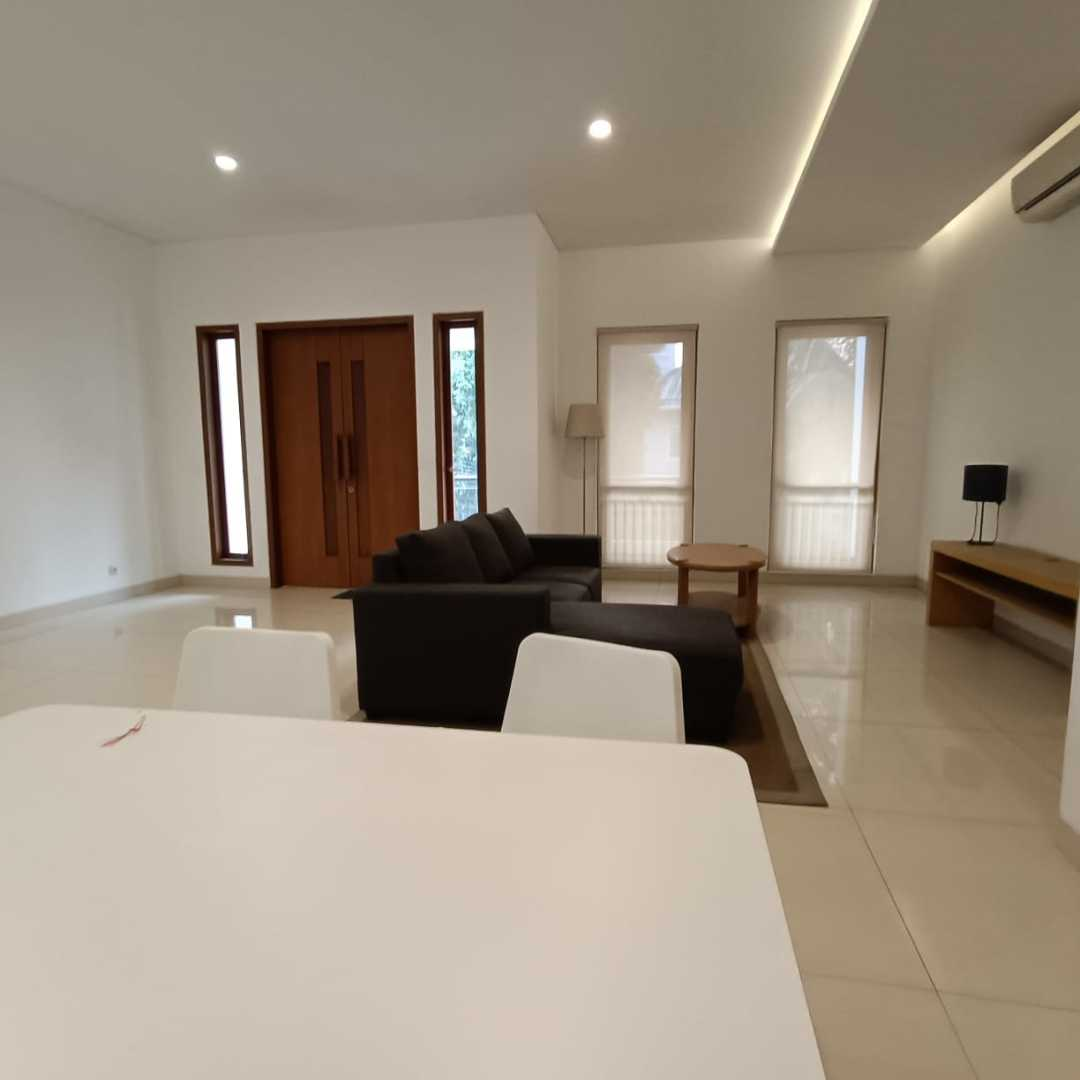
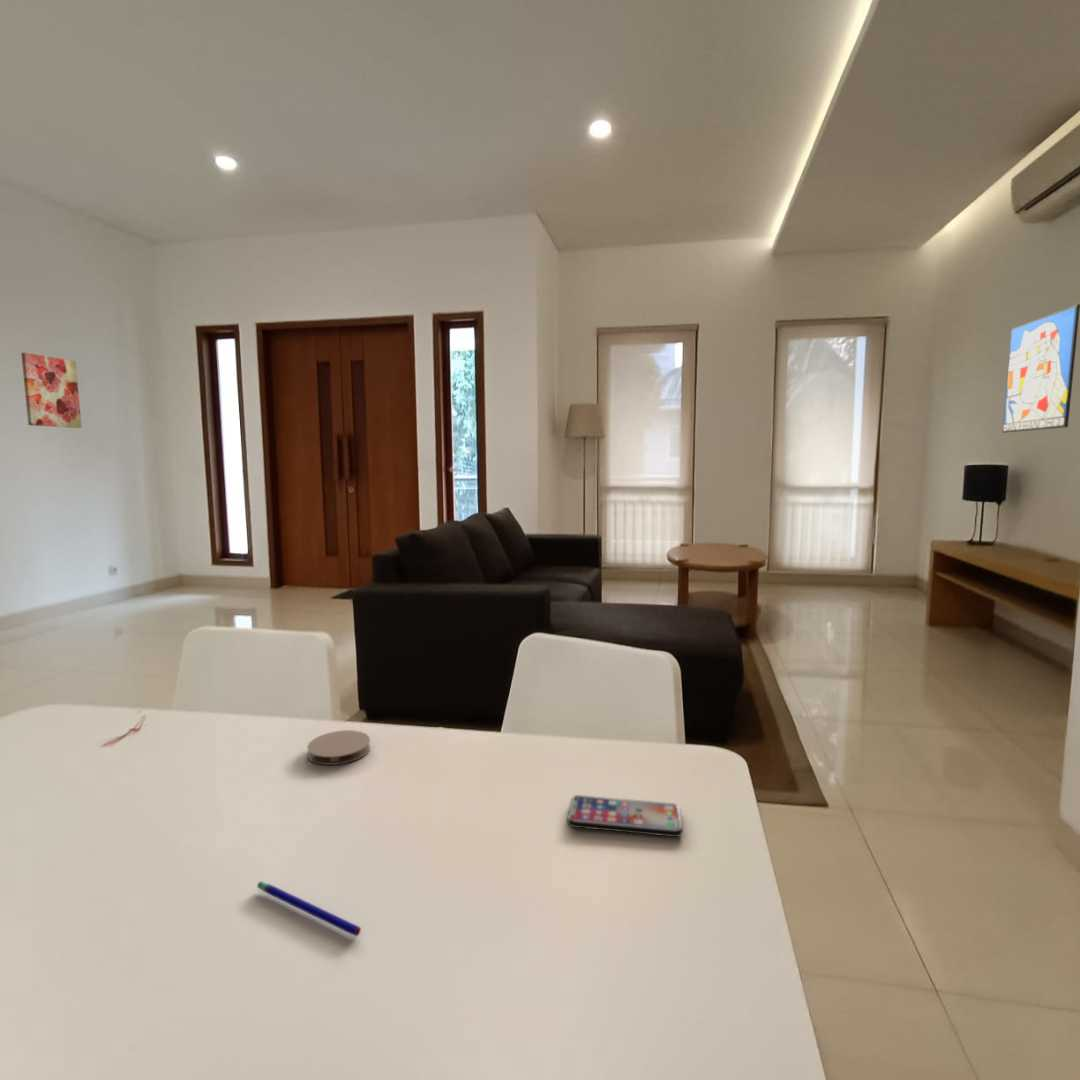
+ pen [256,880,362,938]
+ smartphone [566,794,684,838]
+ coaster [306,729,371,766]
+ wall art [1002,303,1080,433]
+ wall art [20,352,83,429]
